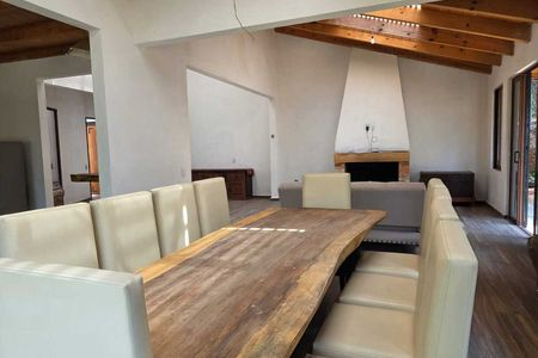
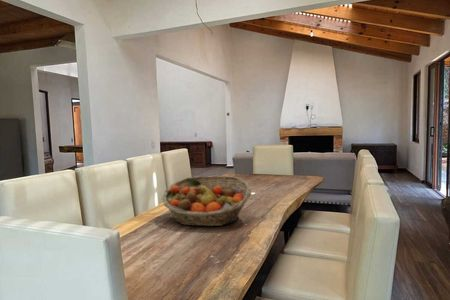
+ fruit basket [161,175,252,227]
